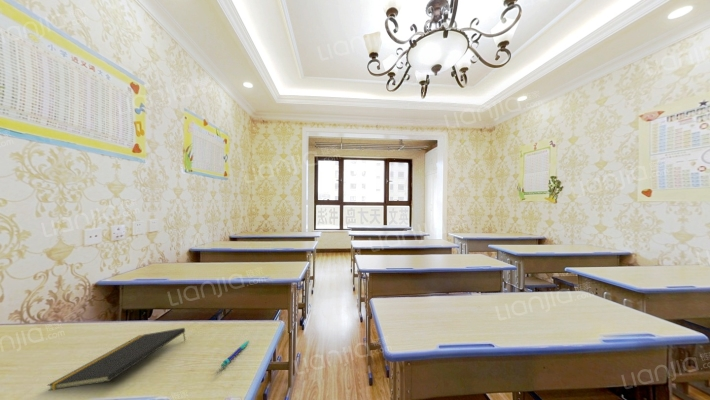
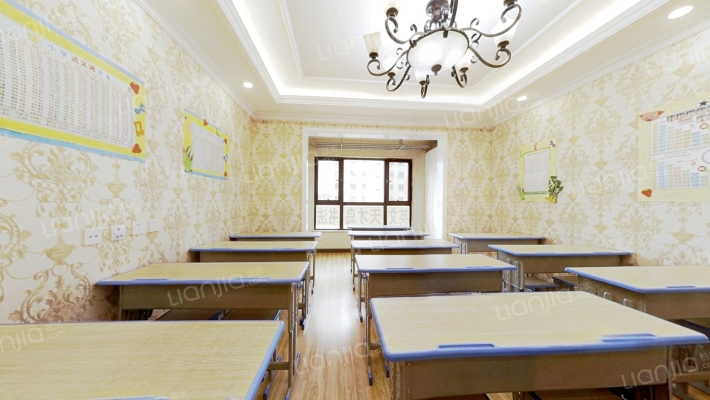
- notepad [47,327,187,392]
- pen [220,339,251,368]
